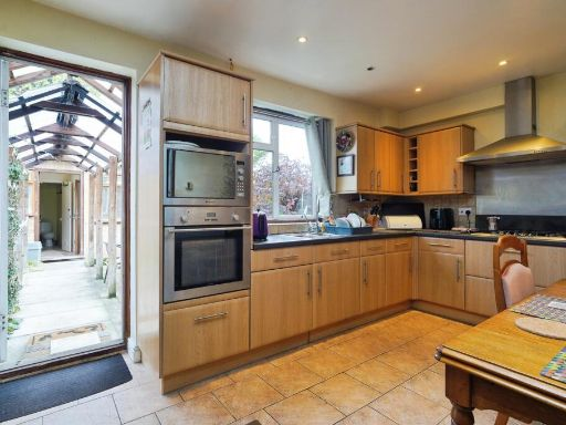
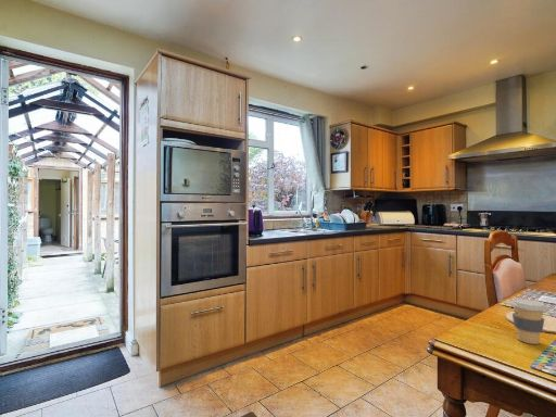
+ coffee cup [509,298,548,345]
